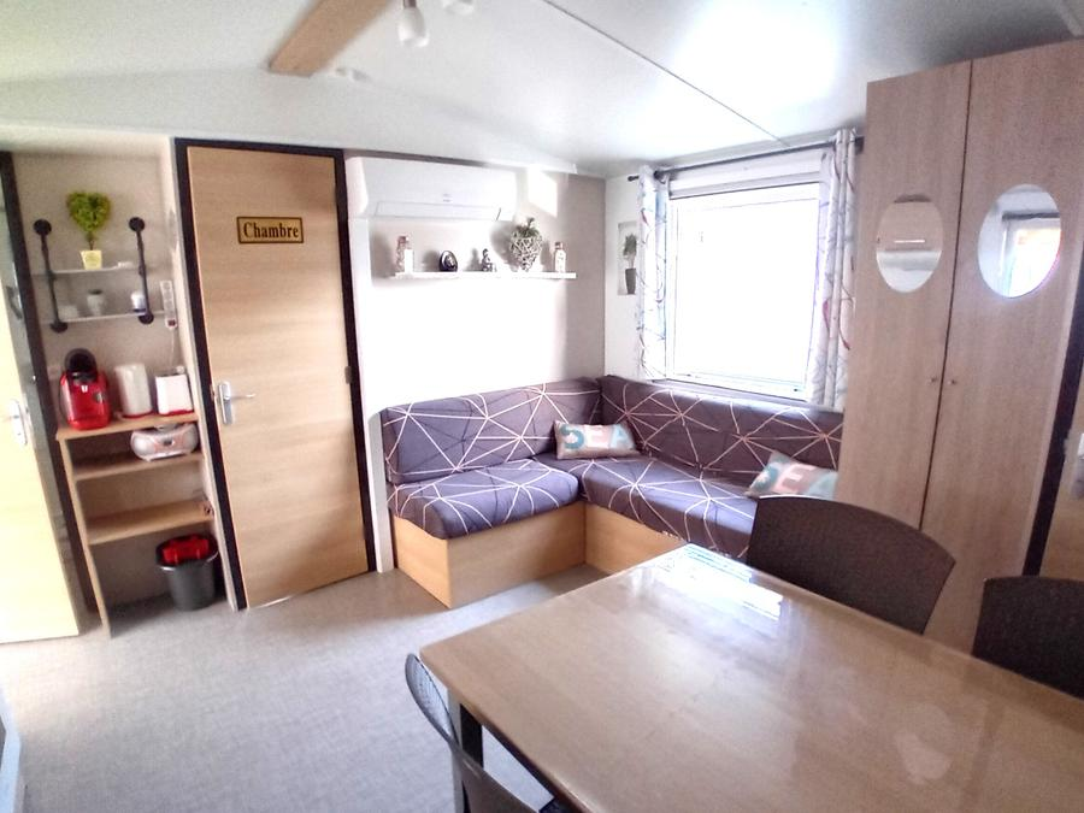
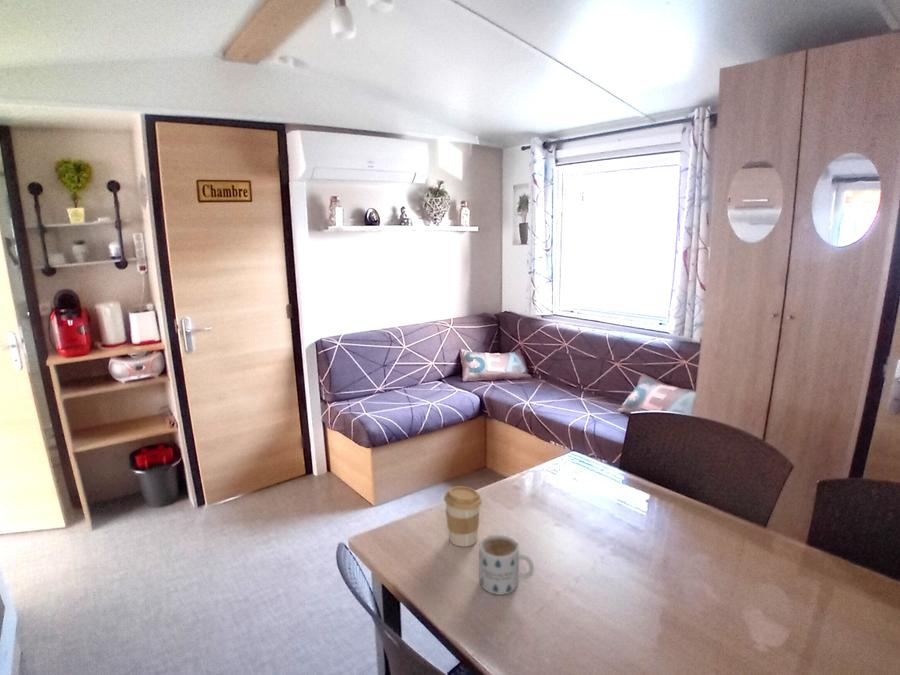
+ mug [478,534,535,596]
+ coffee cup [443,485,483,548]
